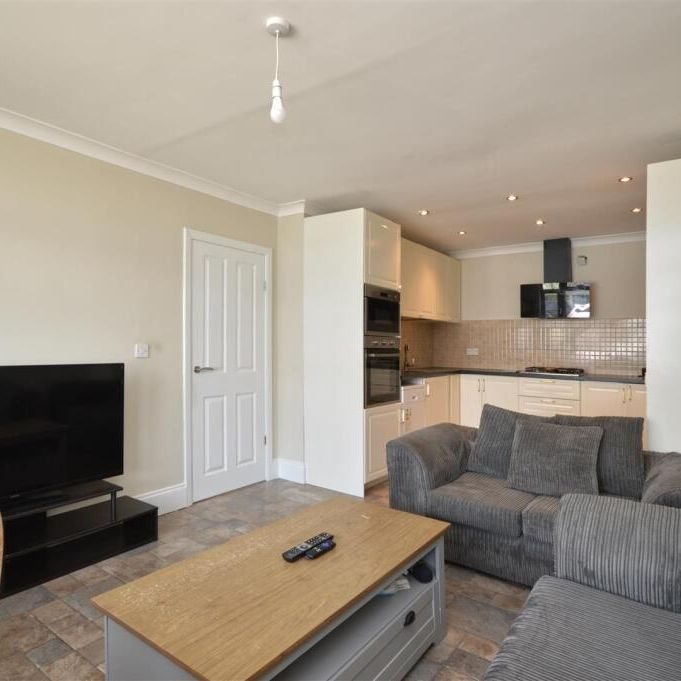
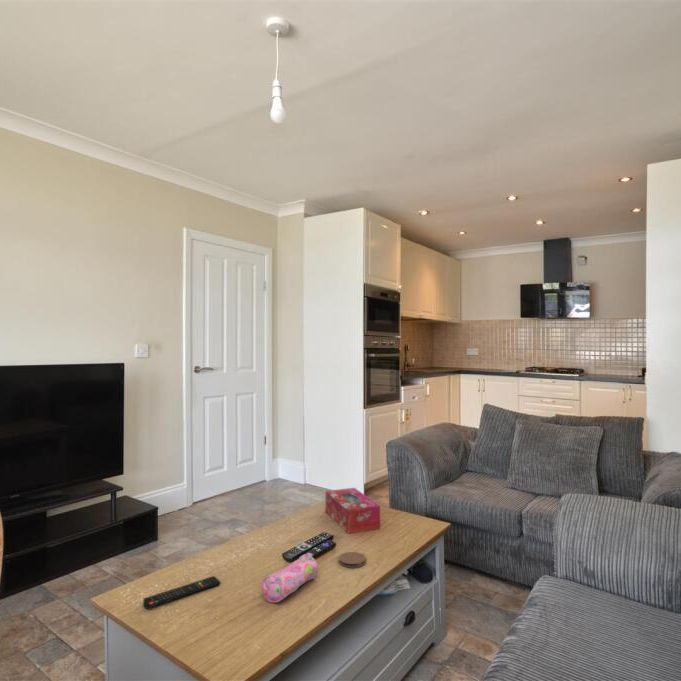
+ remote control [143,575,221,609]
+ coaster [338,551,367,569]
+ pencil case [261,552,319,604]
+ tissue box [325,487,381,535]
